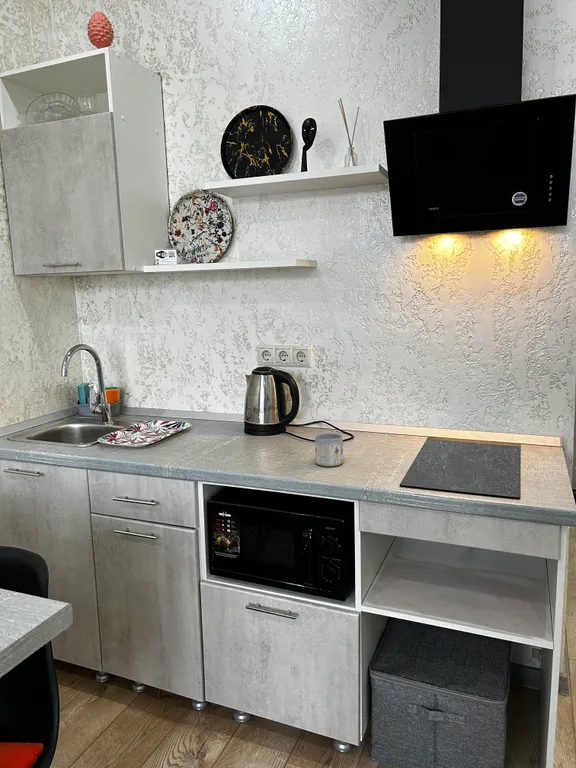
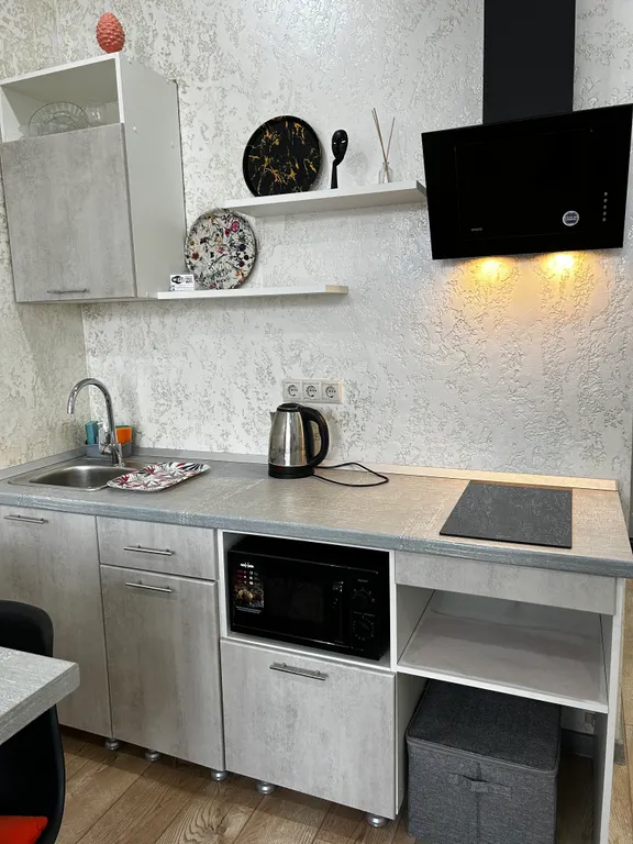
- mug [314,432,344,467]
